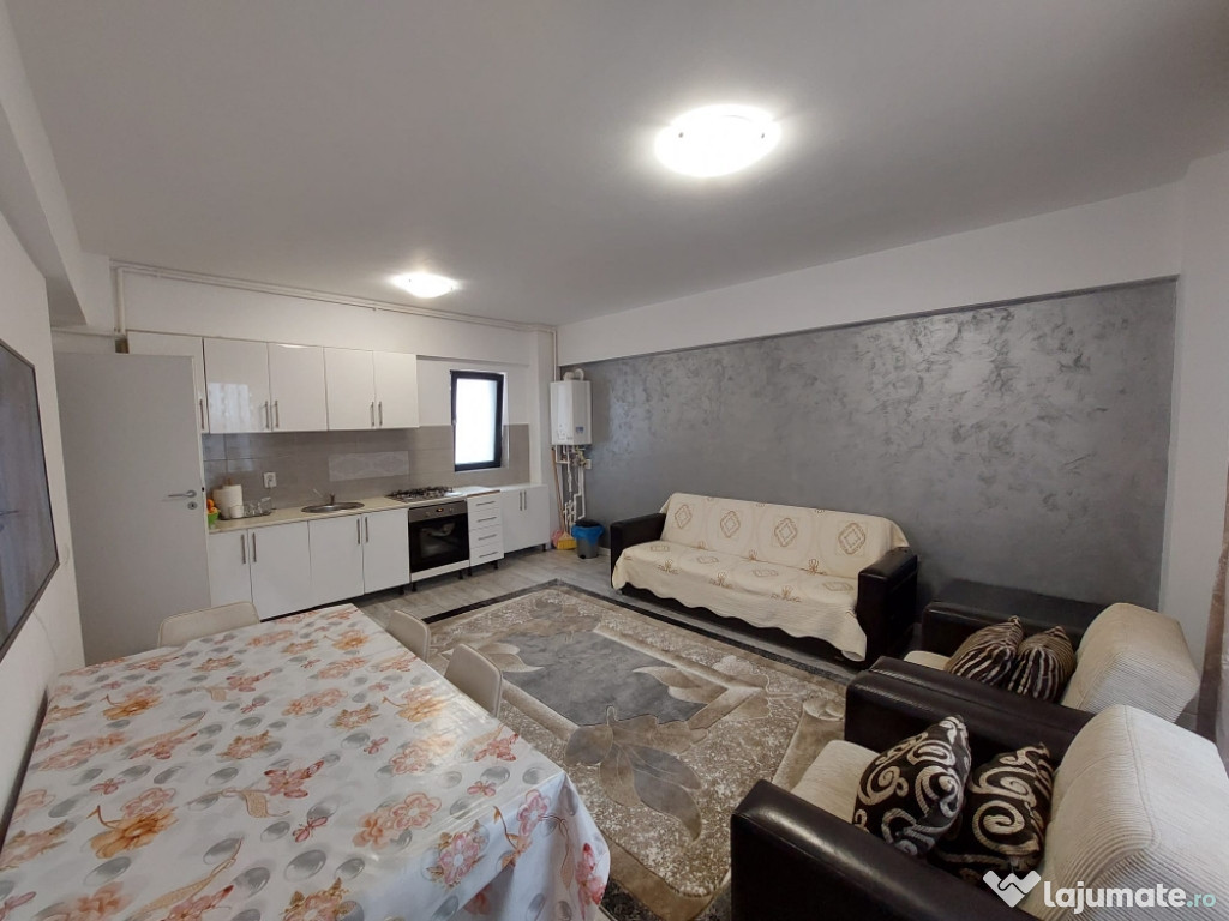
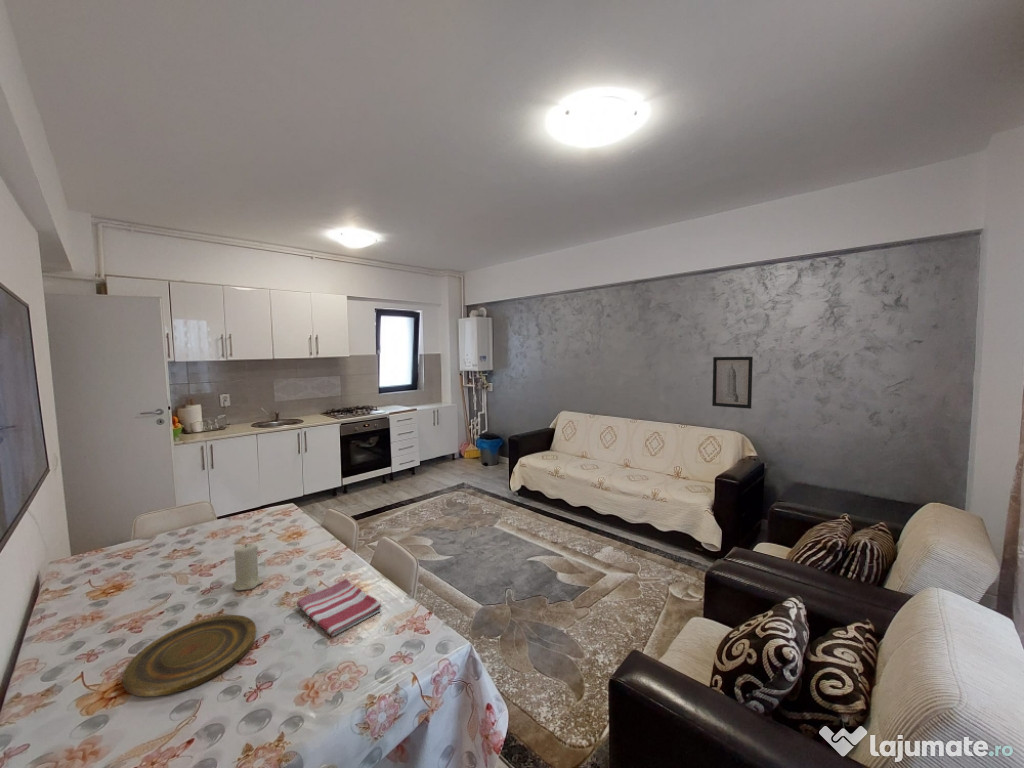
+ wall art [711,356,754,410]
+ candle [232,543,265,591]
+ dish towel [296,578,382,637]
+ plate [122,614,258,698]
